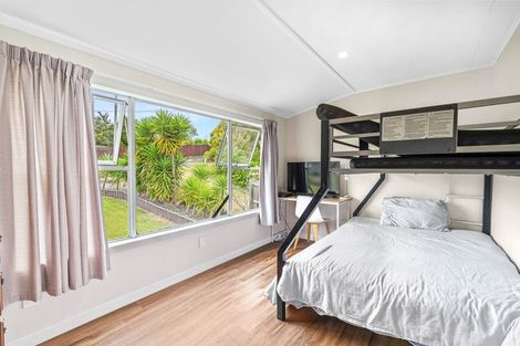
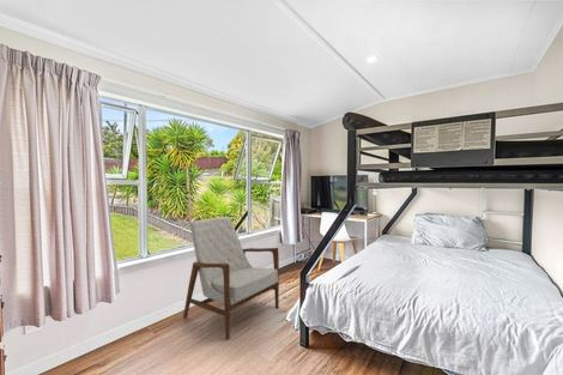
+ armchair [182,216,280,340]
